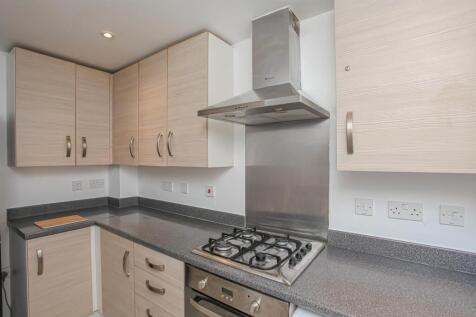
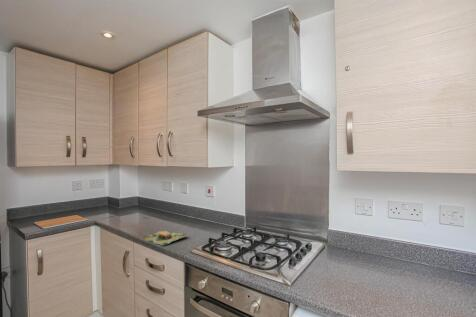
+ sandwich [139,229,189,247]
